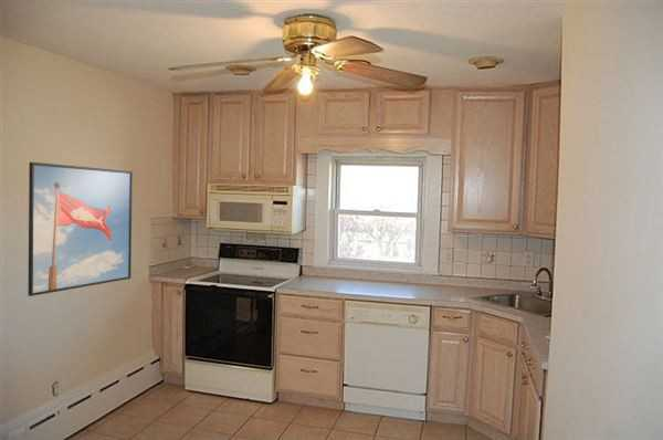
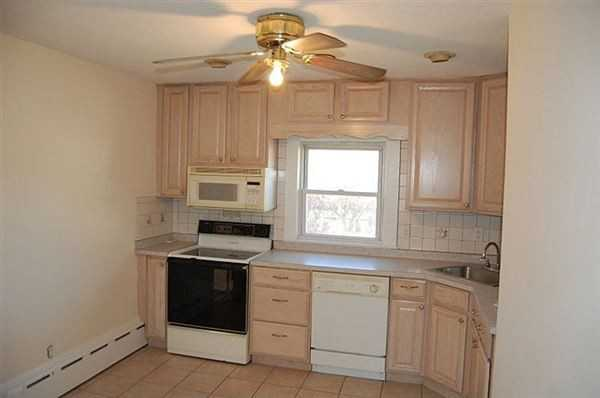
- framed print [28,161,134,297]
